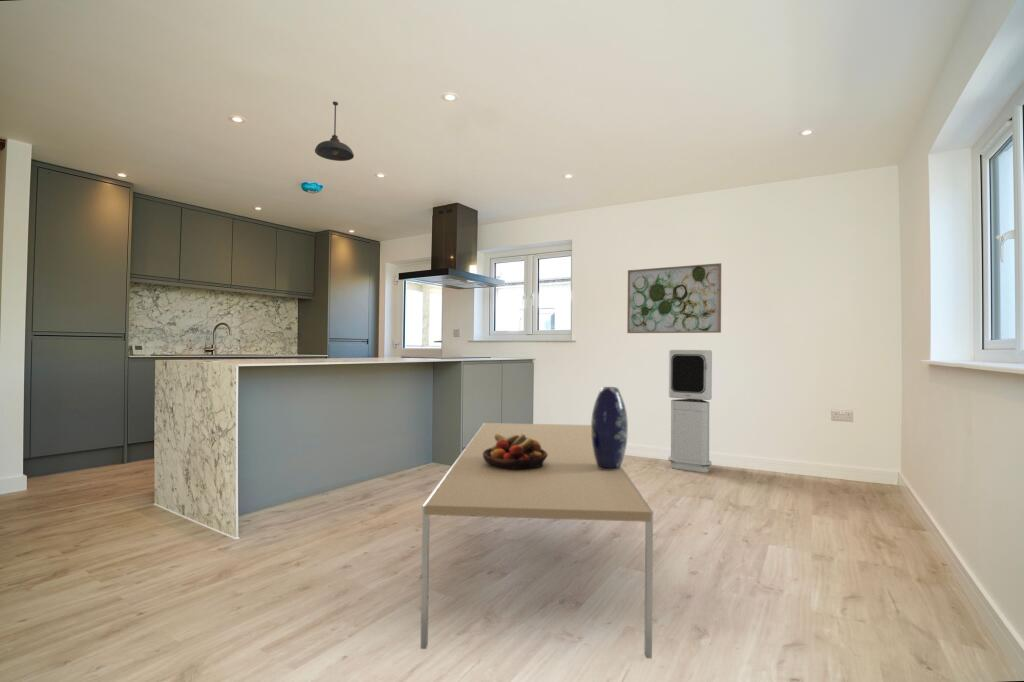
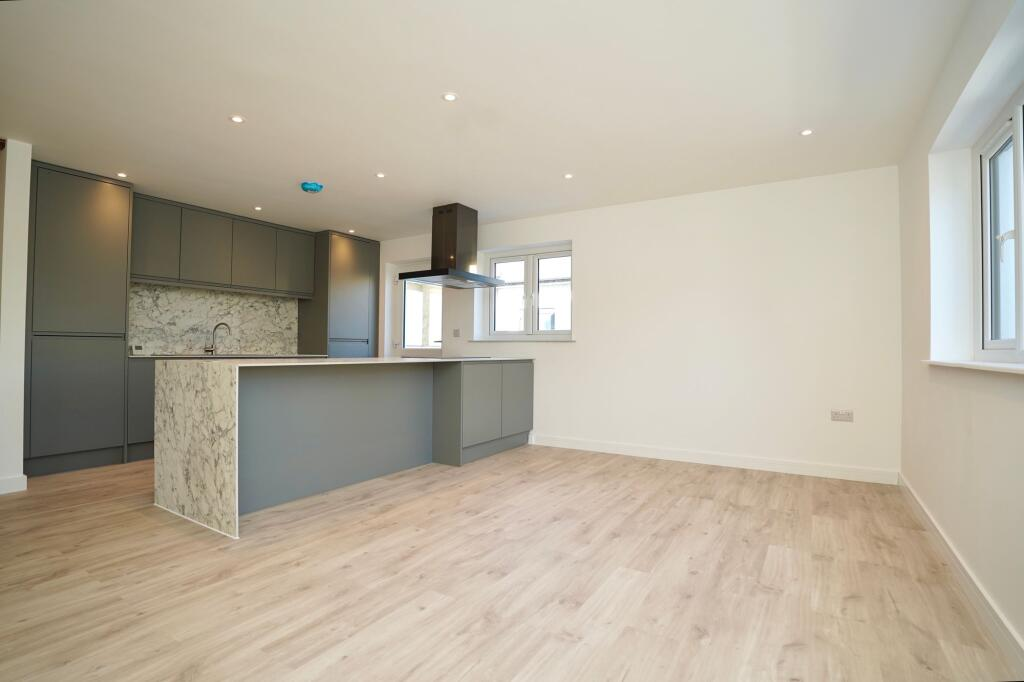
- air purifier [667,349,713,474]
- dining table [420,422,654,659]
- wall art [626,262,722,334]
- vase [590,386,629,470]
- pendant light [314,100,355,162]
- fruit bowl [483,434,548,471]
